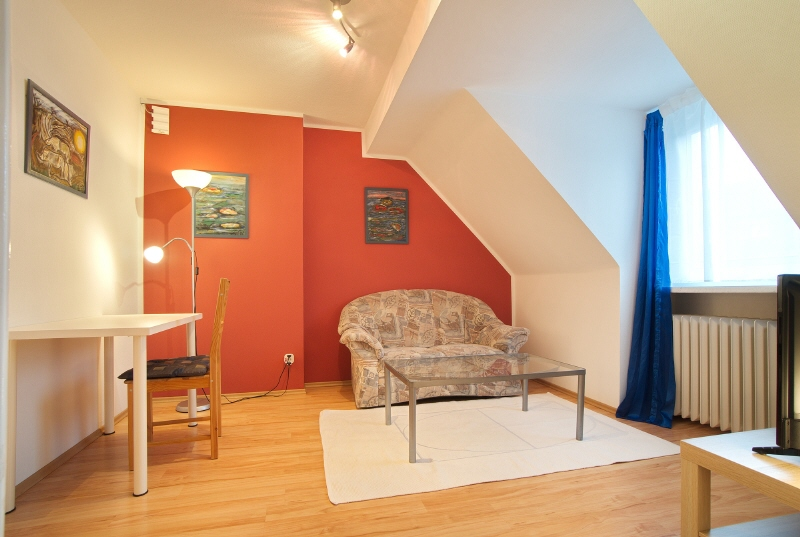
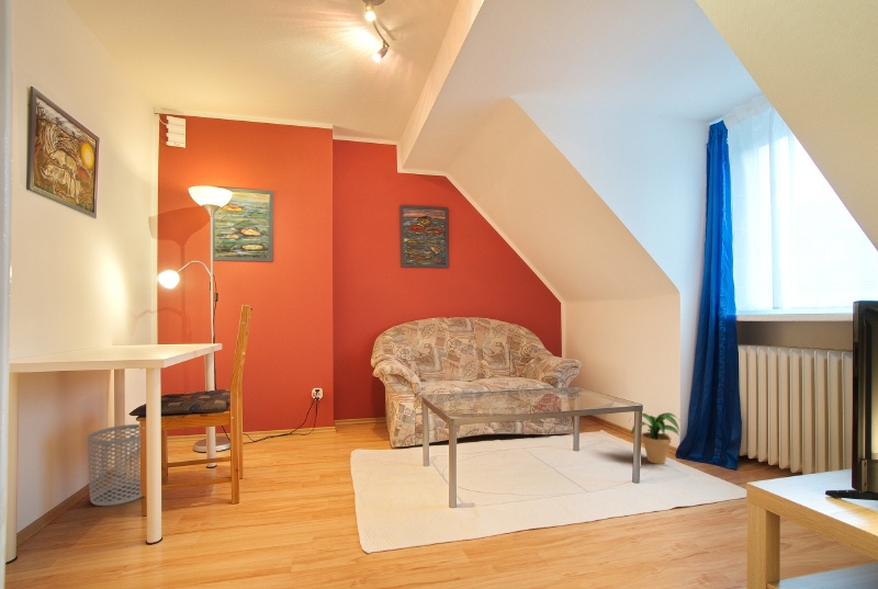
+ potted plant [628,411,682,465]
+ waste bin [86,423,143,507]
